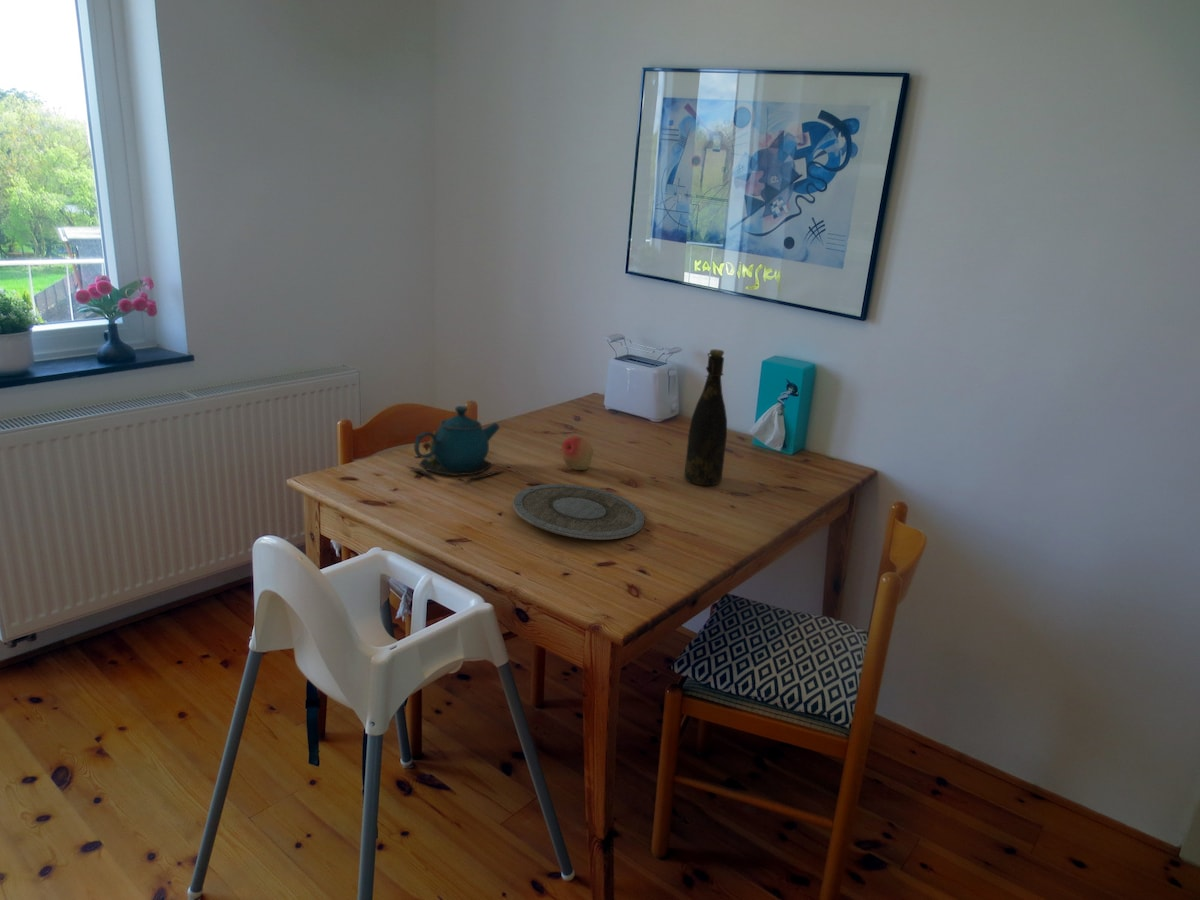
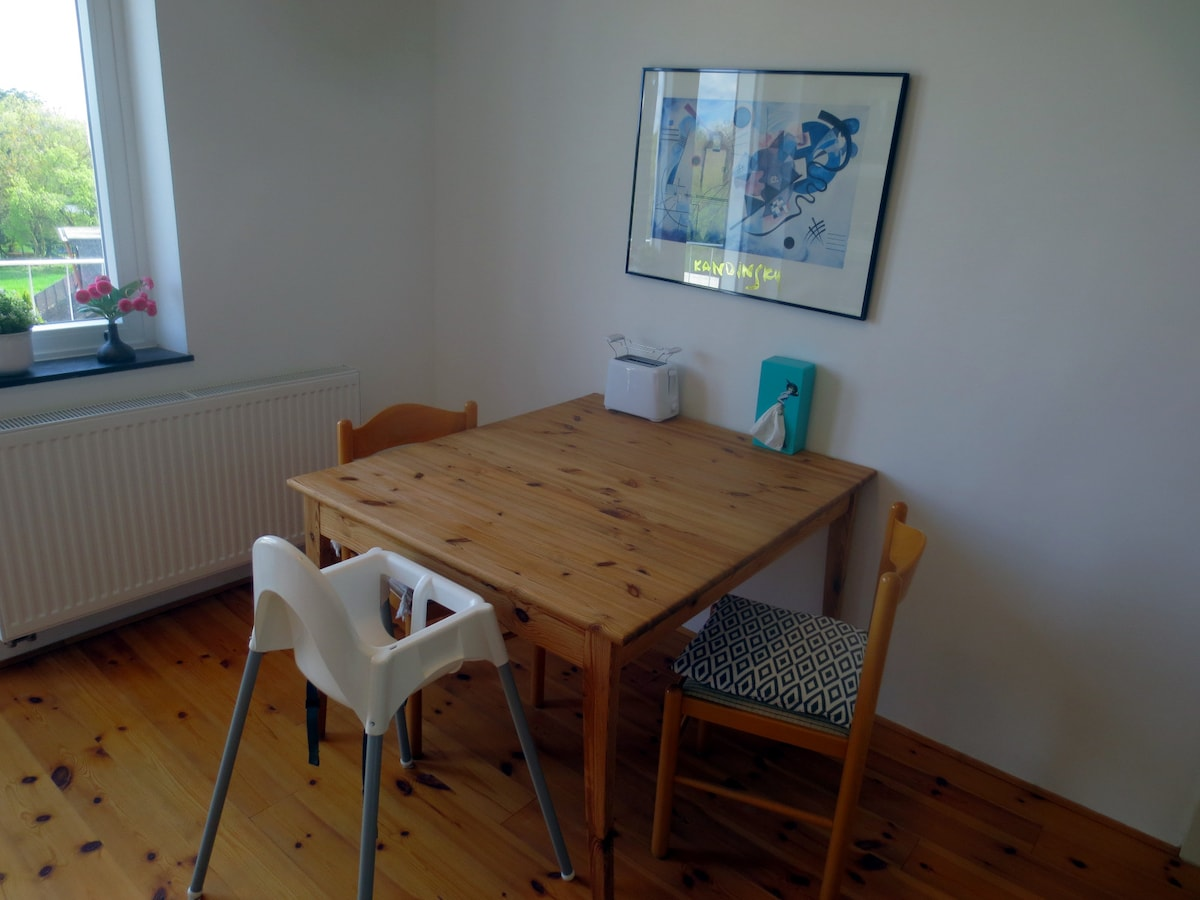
- teapot [407,405,507,482]
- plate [512,483,645,541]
- bottle [683,348,728,486]
- fruit [560,436,594,471]
